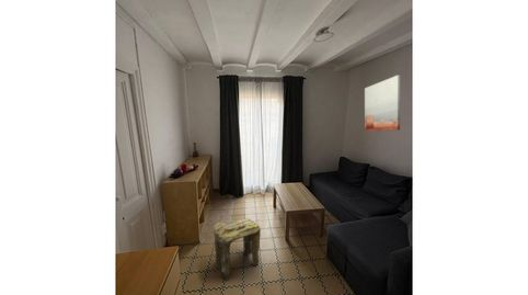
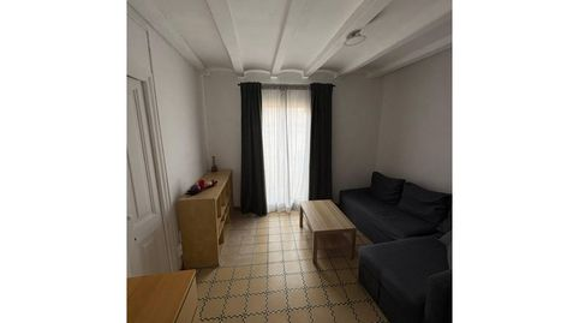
- stool [213,217,262,281]
- wall art [364,75,401,133]
